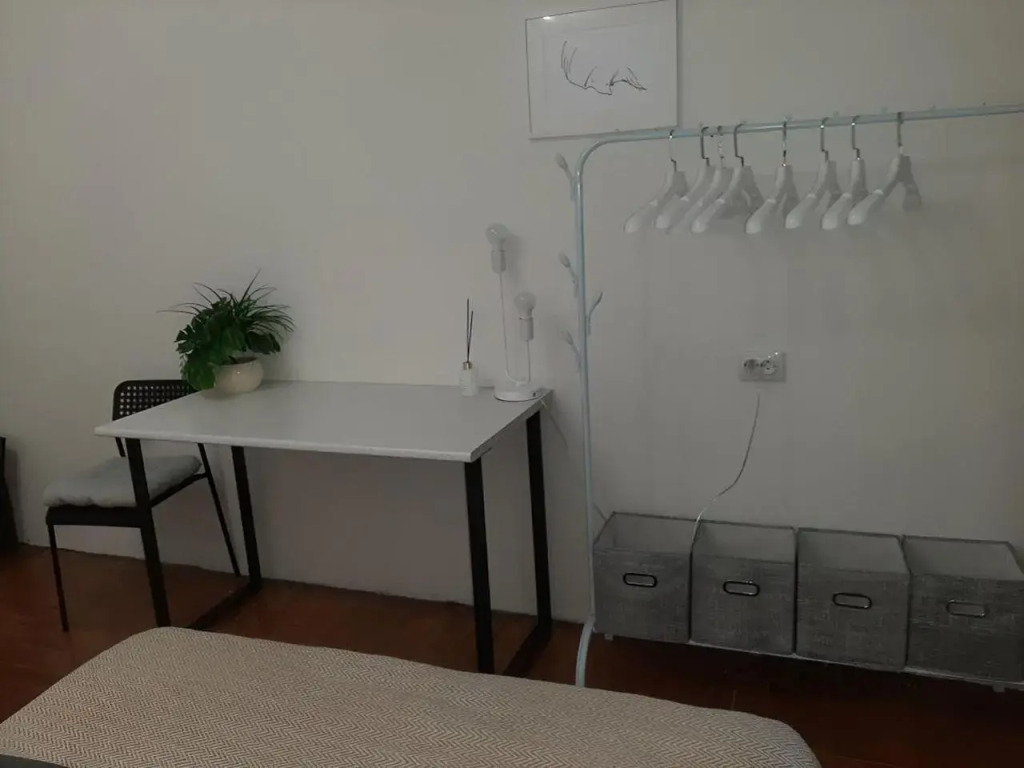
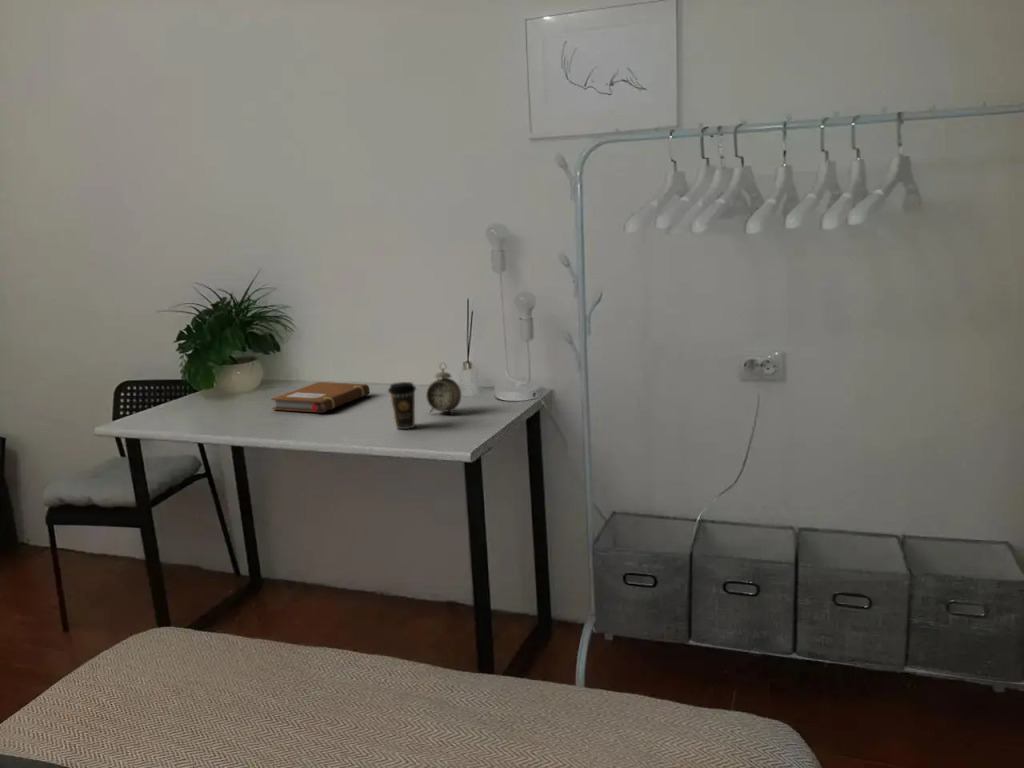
+ alarm clock [425,362,462,416]
+ notebook [270,381,371,414]
+ coffee cup [387,381,417,430]
